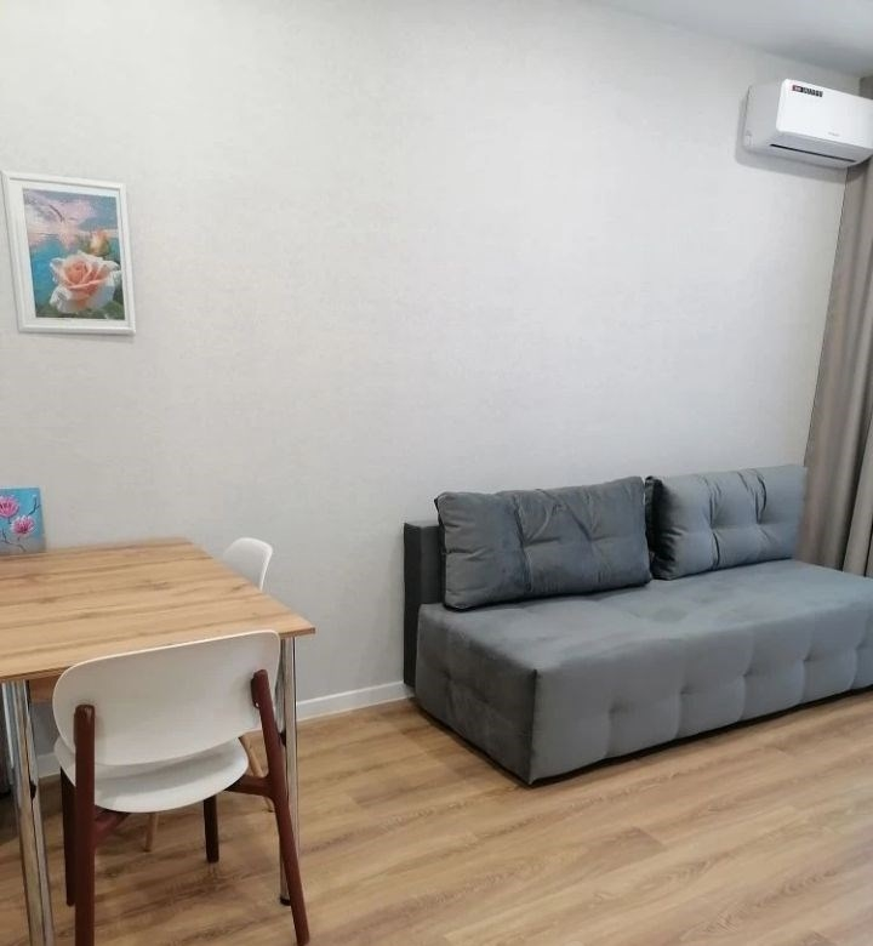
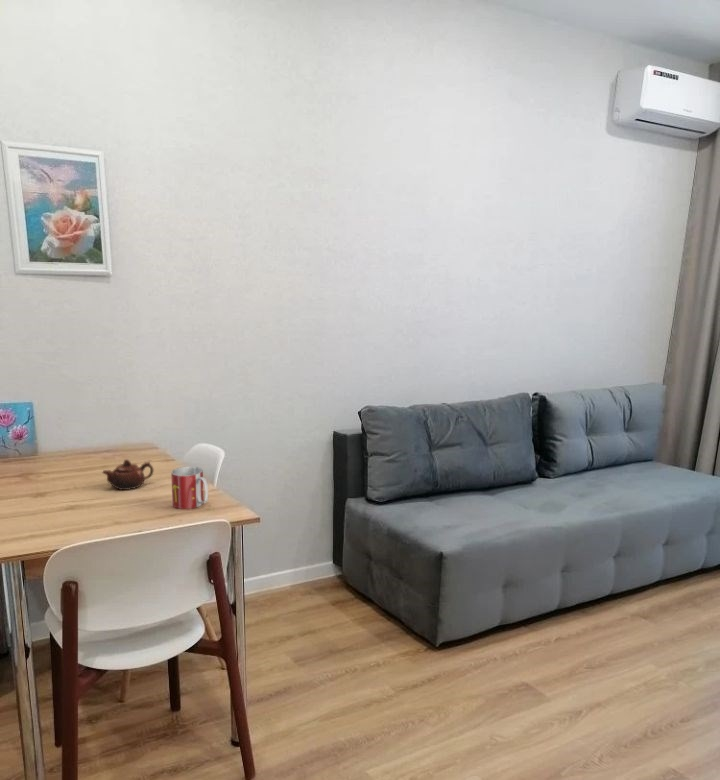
+ mug [170,465,209,510]
+ teapot [102,458,155,491]
